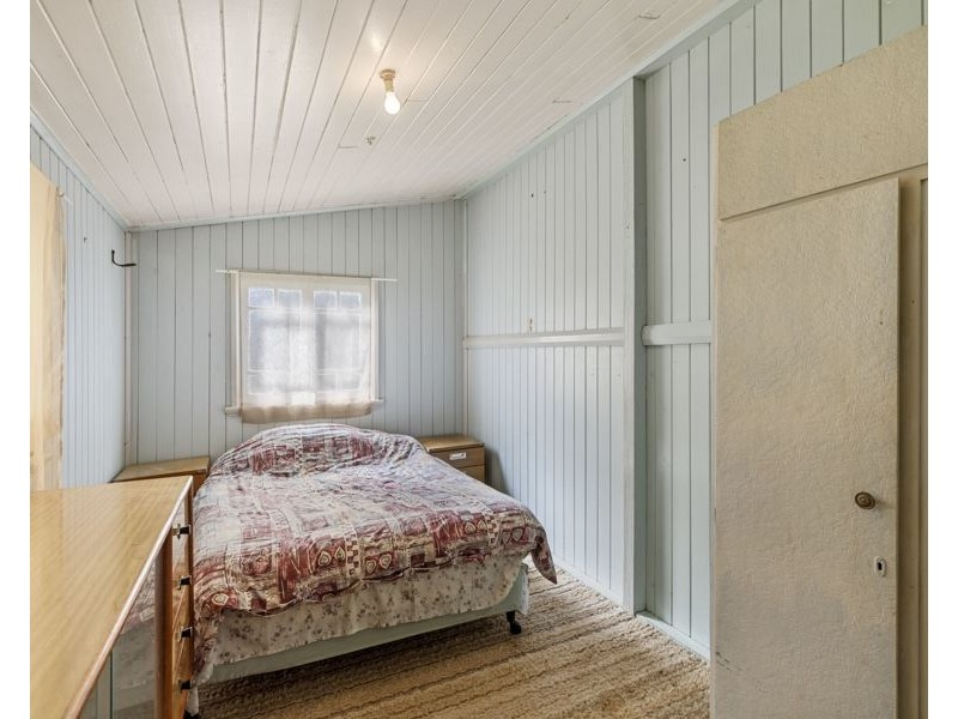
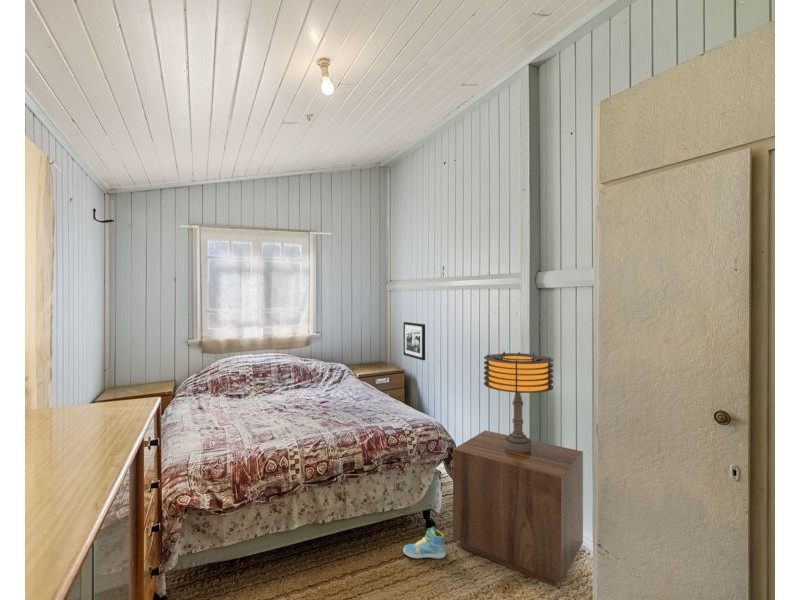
+ table lamp [483,350,554,452]
+ sneaker [402,526,447,560]
+ nightstand [452,429,584,587]
+ picture frame [402,321,426,361]
